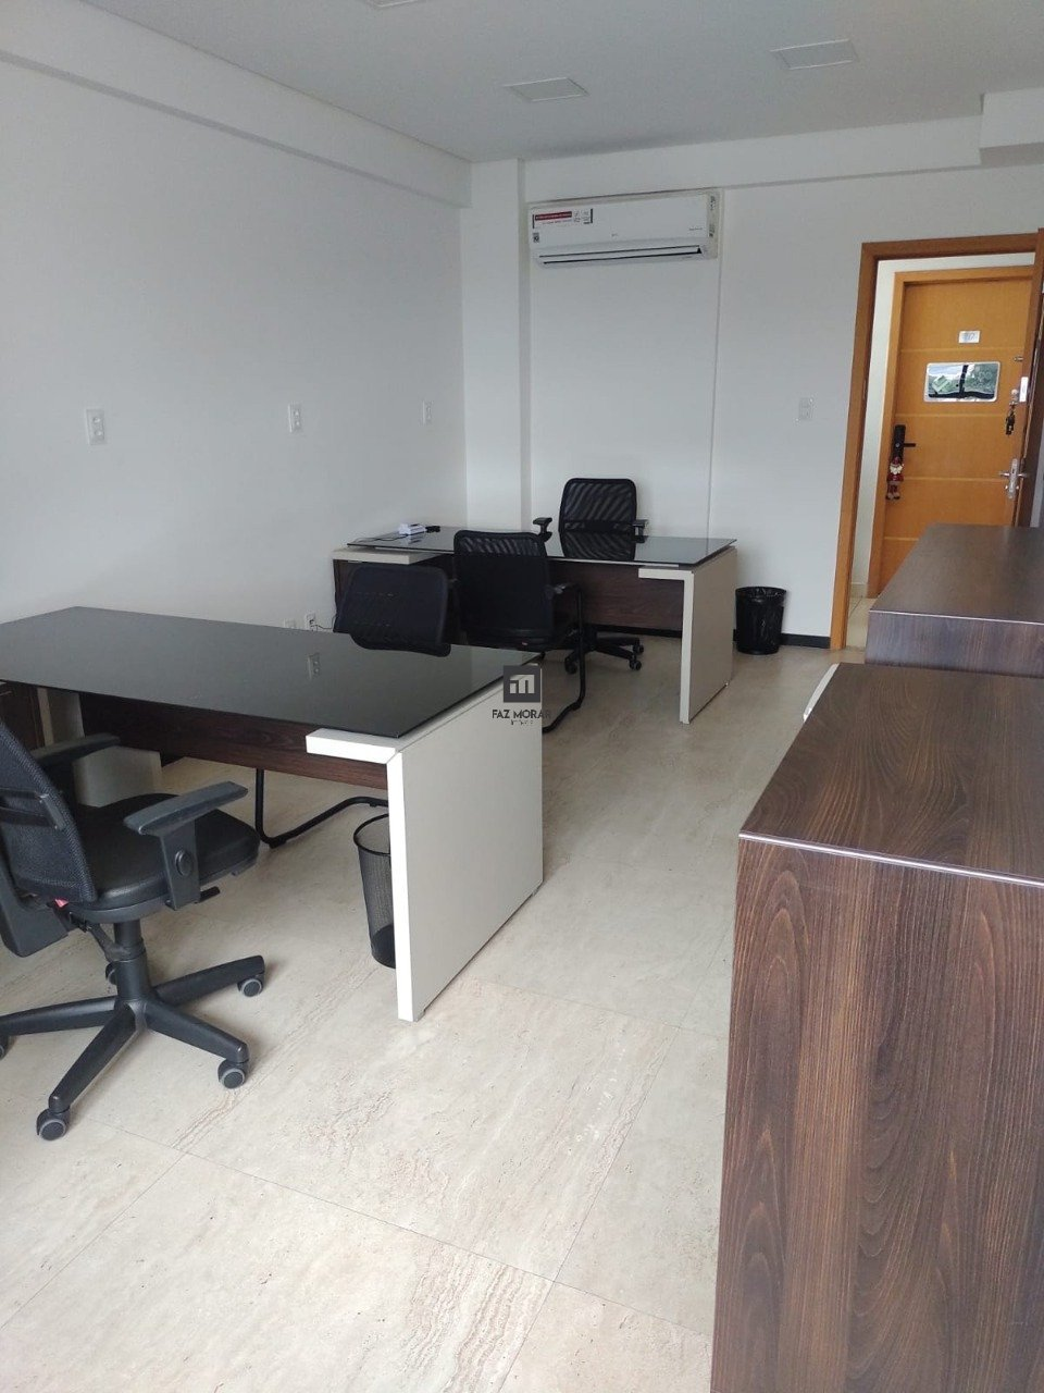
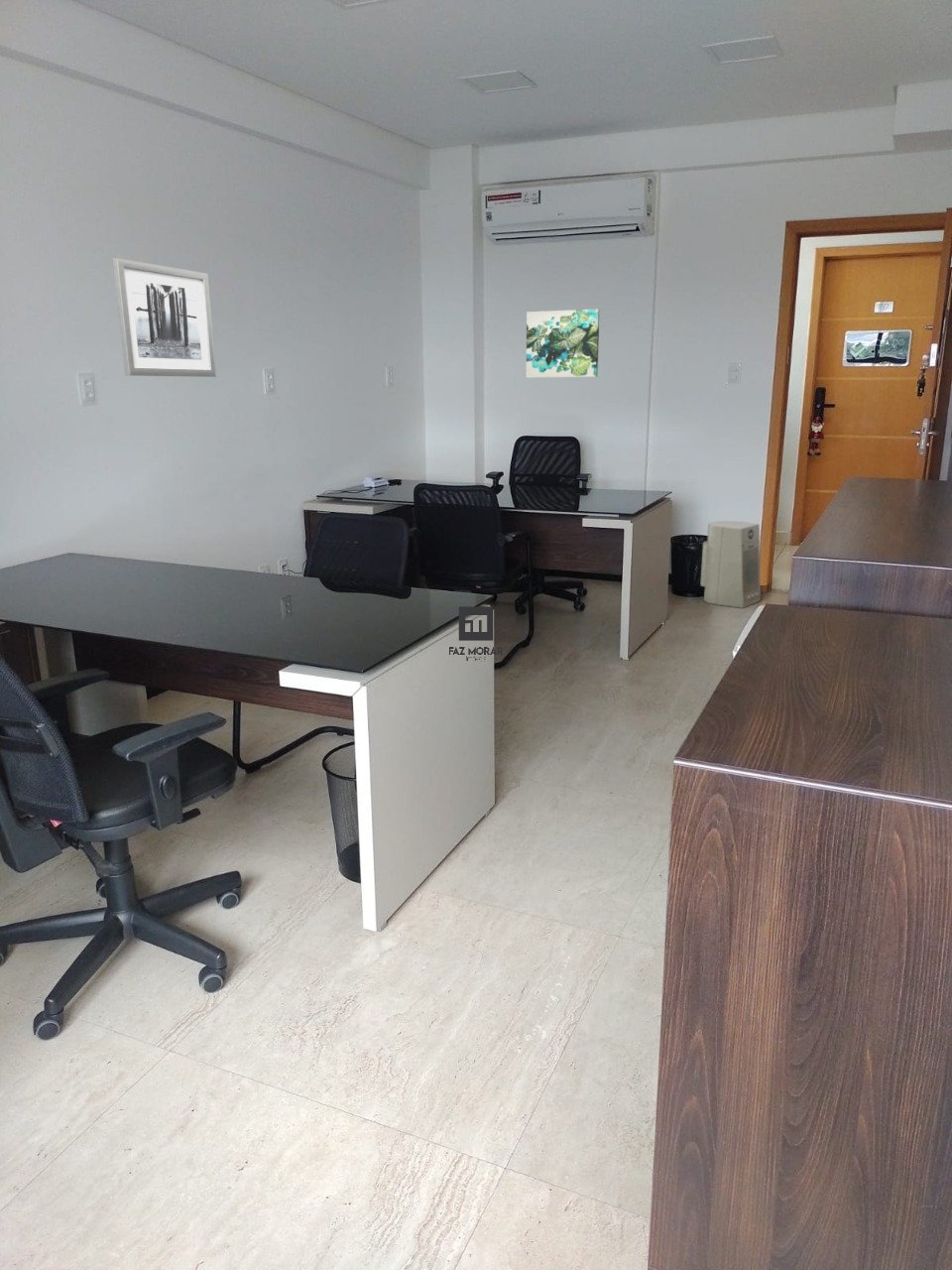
+ fan [699,520,762,609]
+ wall art [112,257,217,378]
+ wall art [526,308,601,379]
